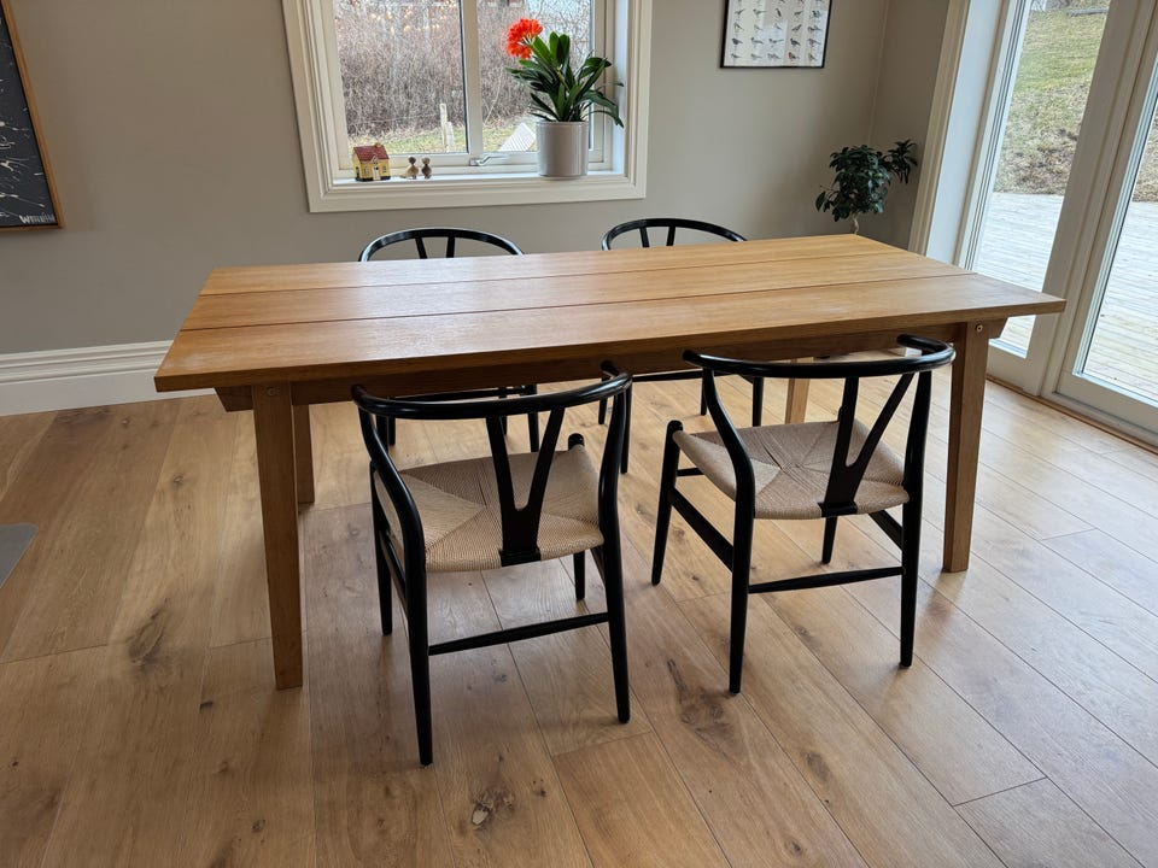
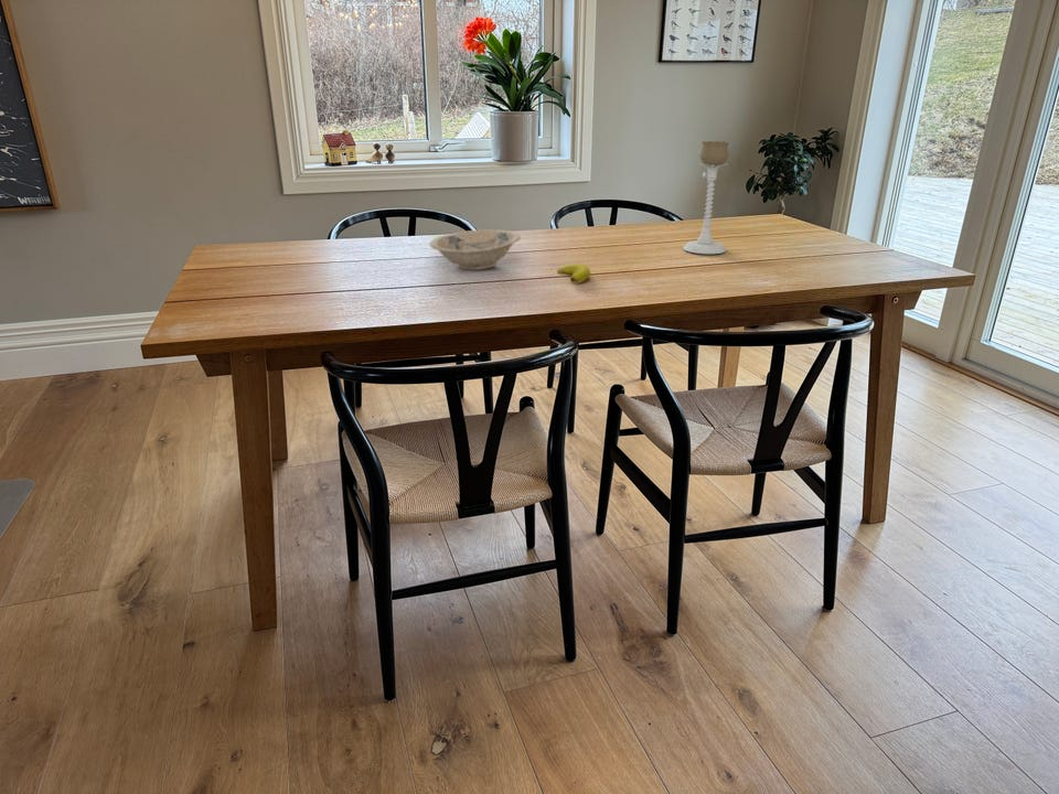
+ banana [556,262,591,285]
+ candle holder [682,140,730,255]
+ bowl [429,229,522,271]
